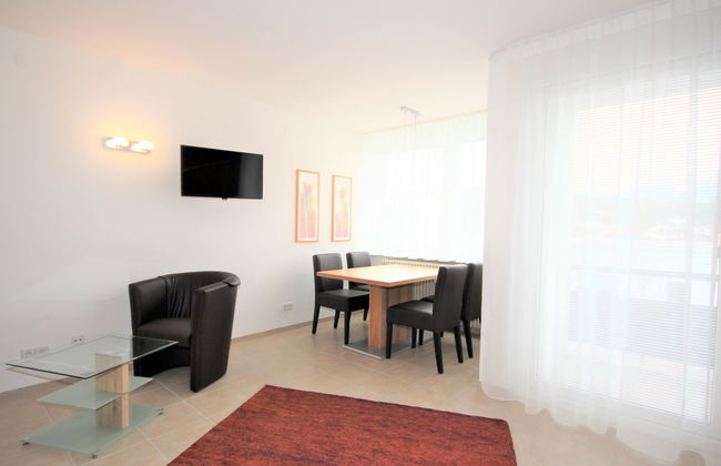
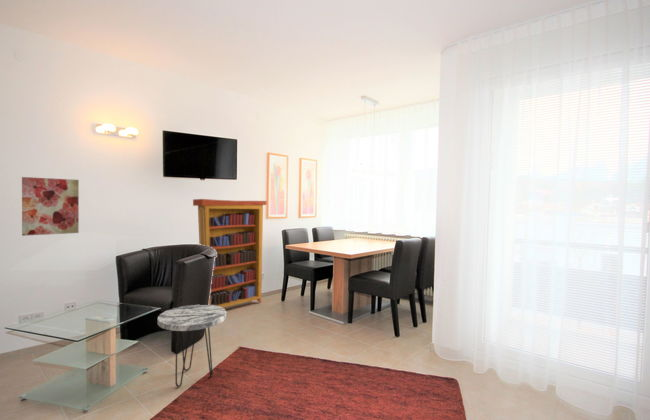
+ side table [157,304,227,388]
+ wall art [21,176,80,237]
+ bookcase [192,198,268,308]
